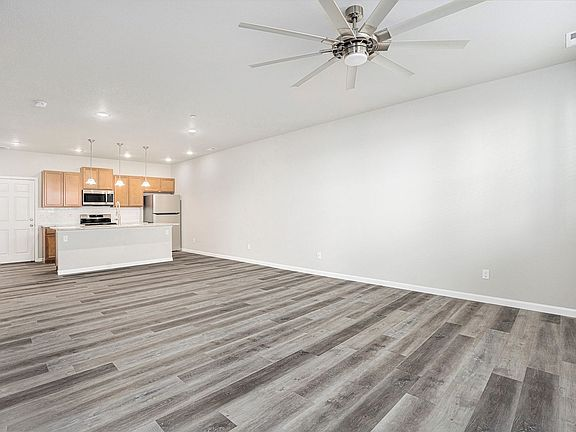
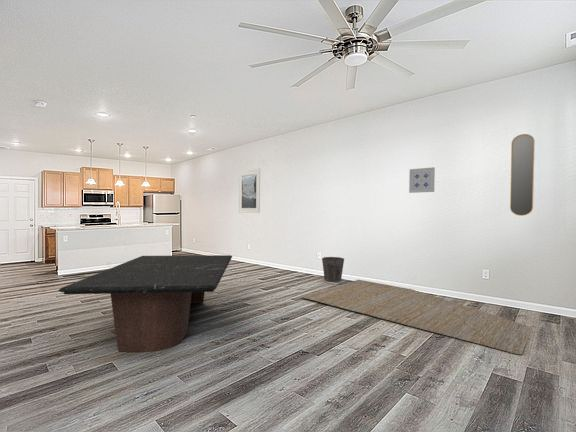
+ rug [300,279,533,355]
+ waste bin [321,256,345,283]
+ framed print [238,168,261,214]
+ home mirror [509,133,536,217]
+ wall art [408,166,436,194]
+ dining table [57,254,233,353]
